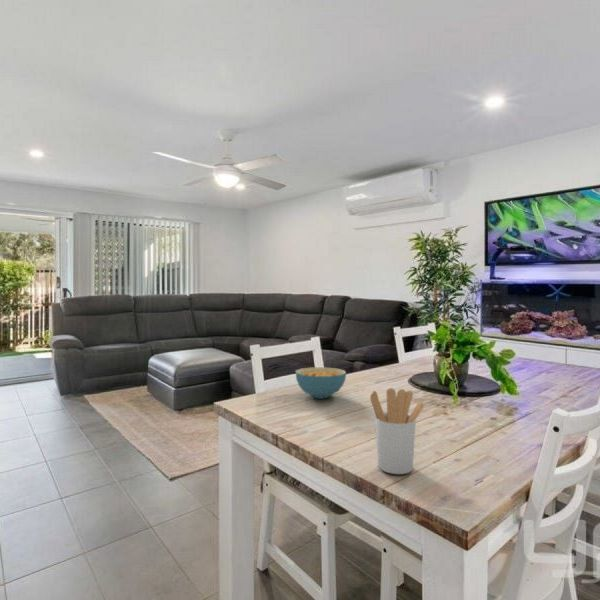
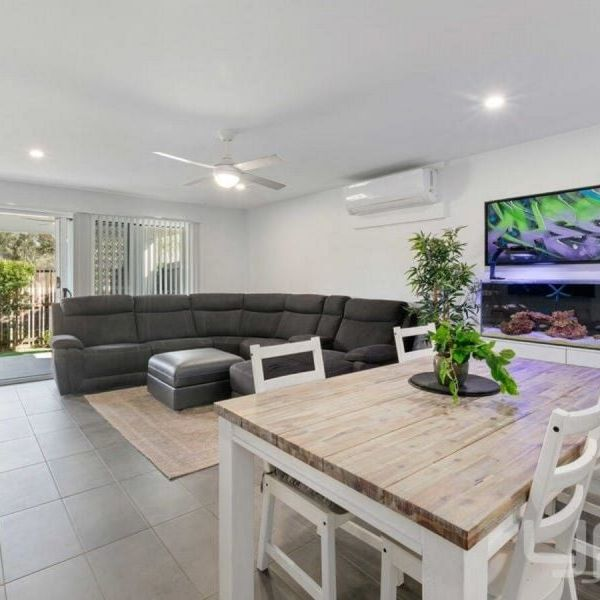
- utensil holder [369,387,425,475]
- cereal bowl [295,366,347,399]
